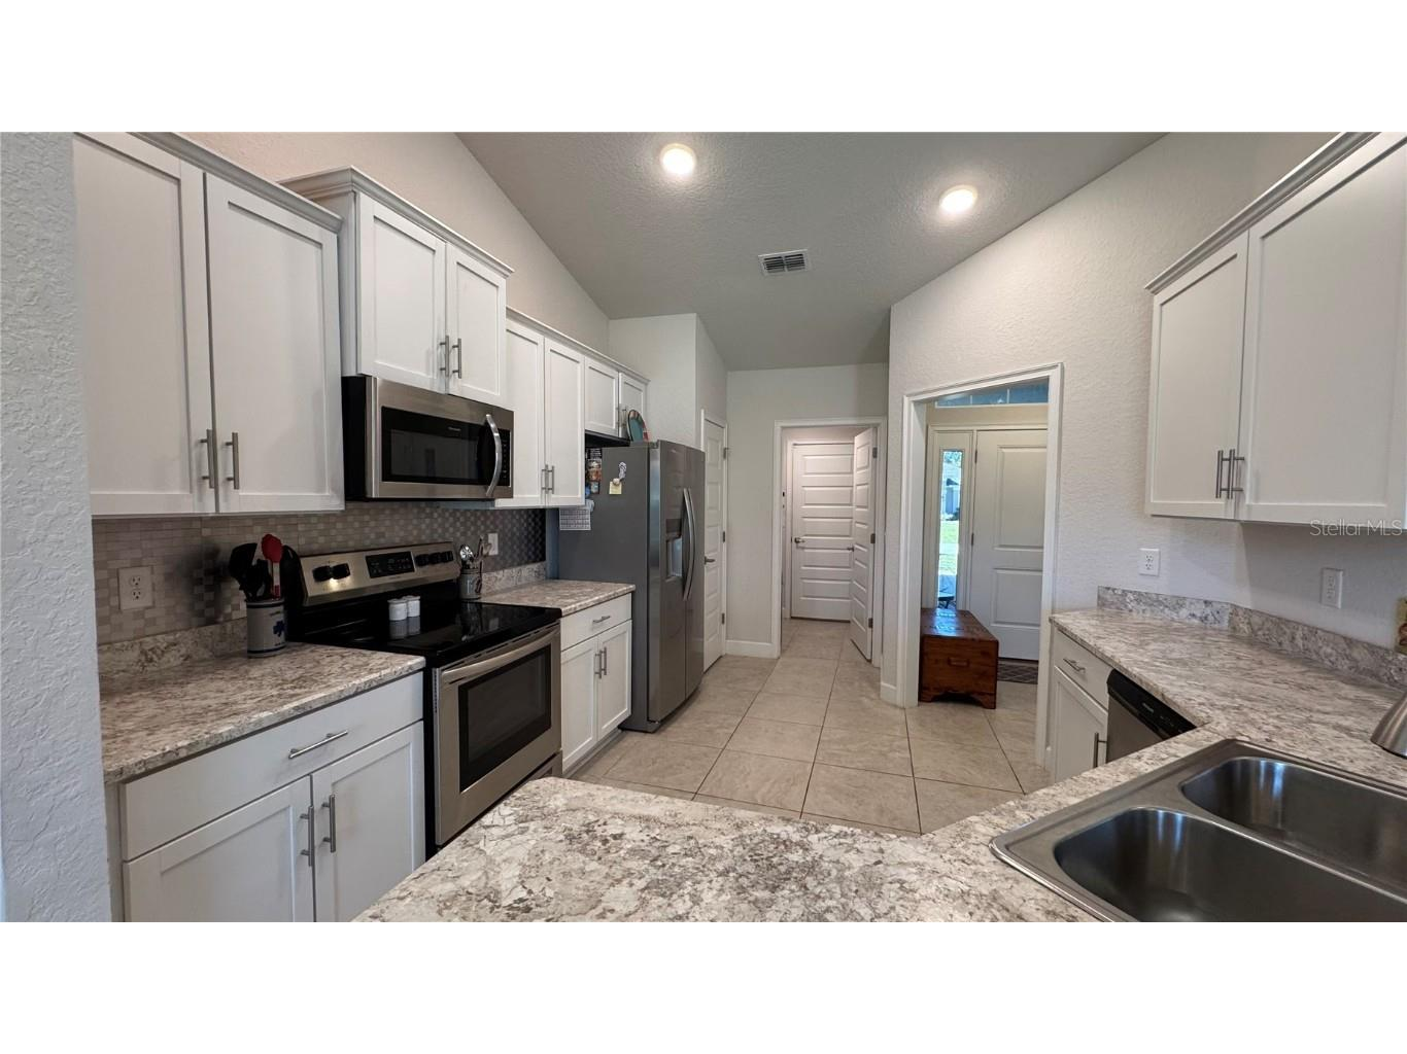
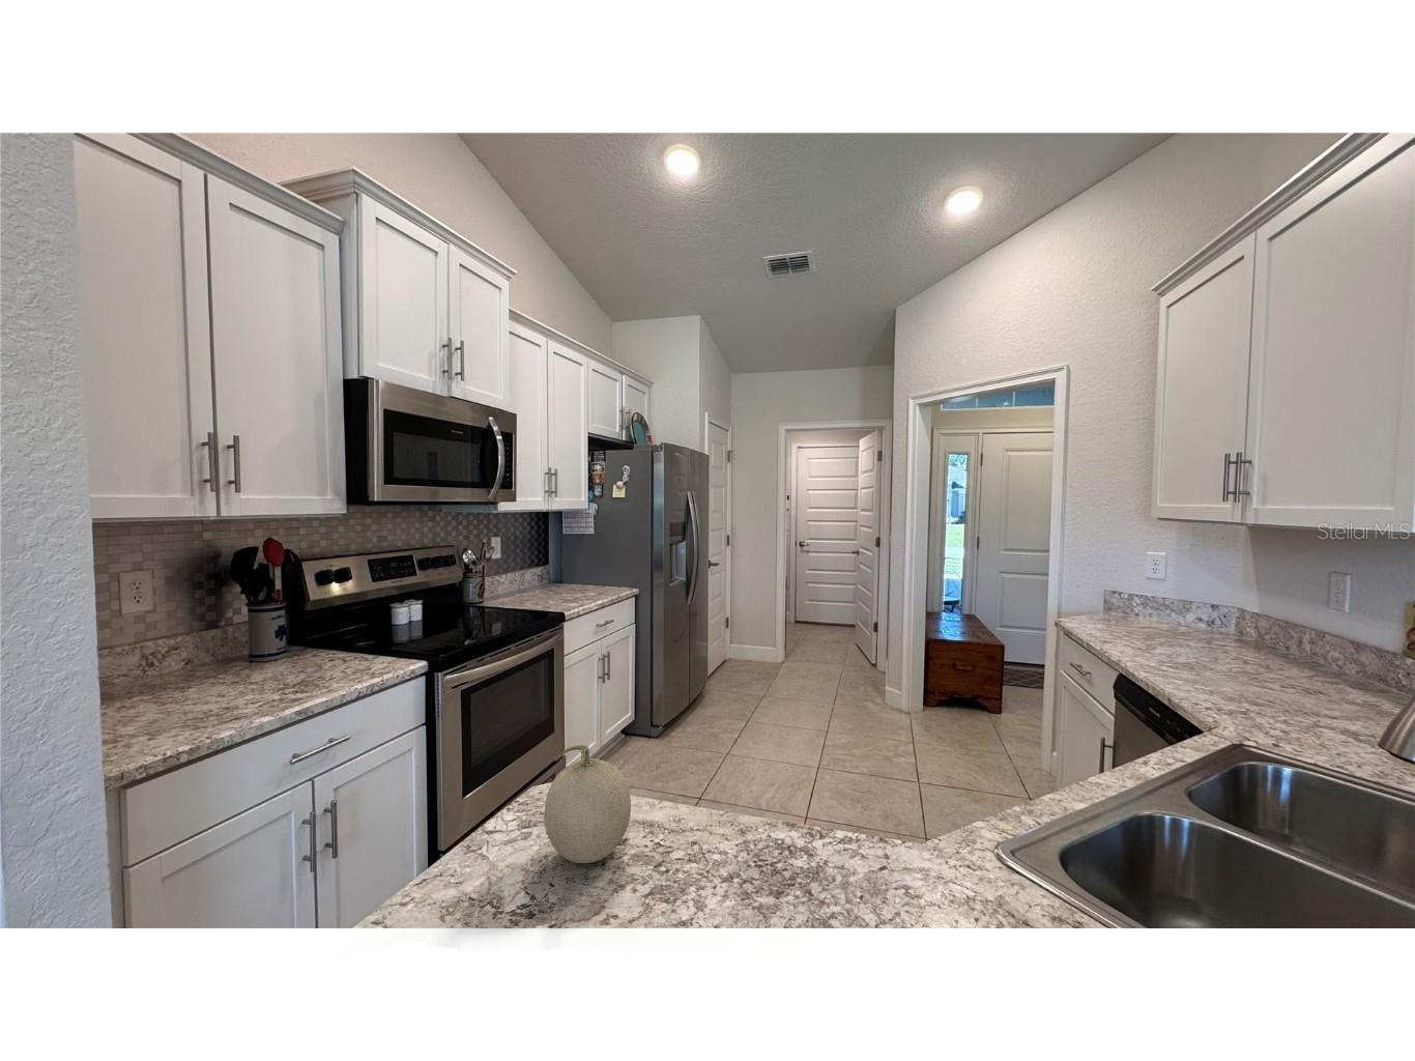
+ fruit [543,744,632,864]
